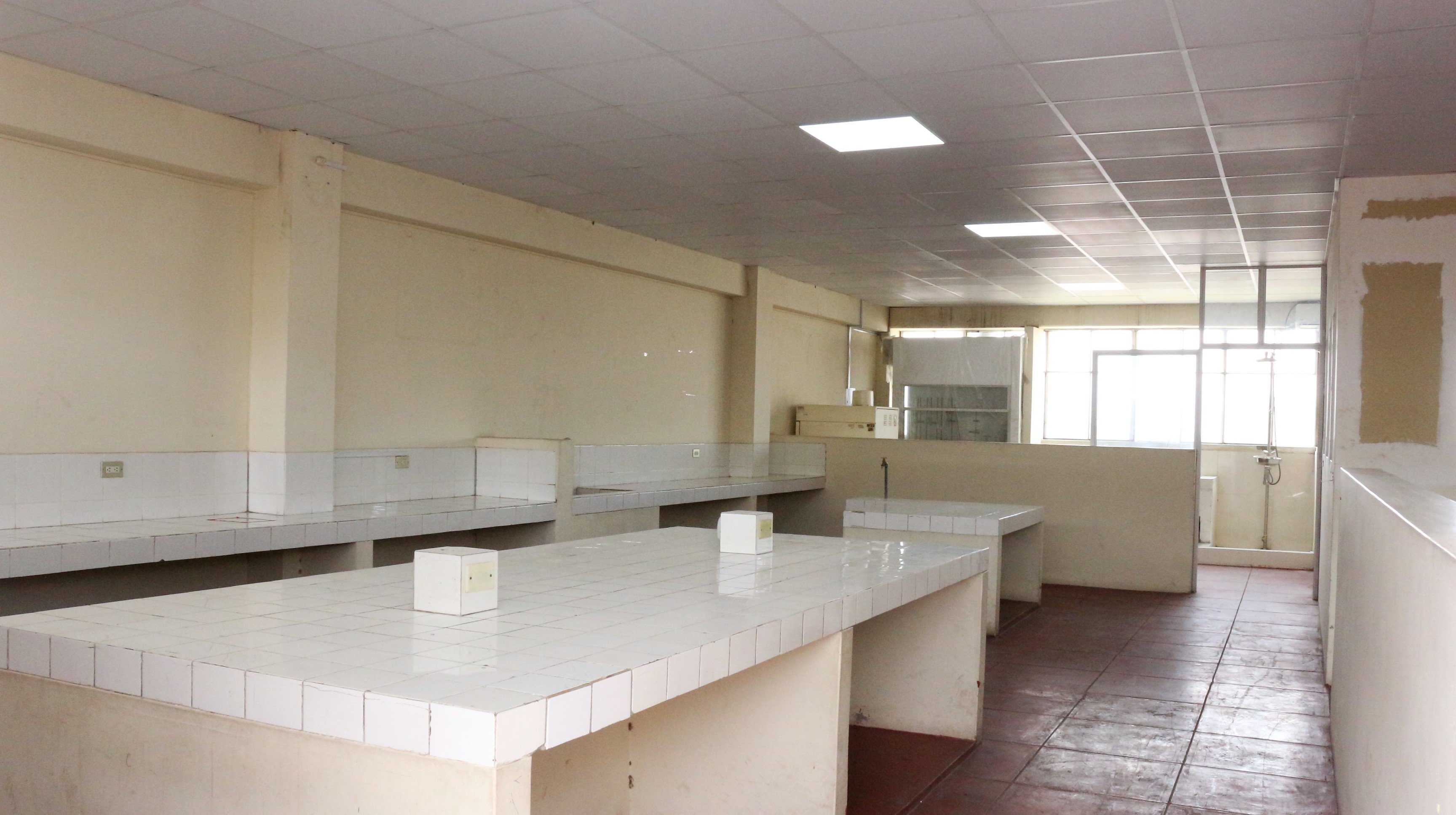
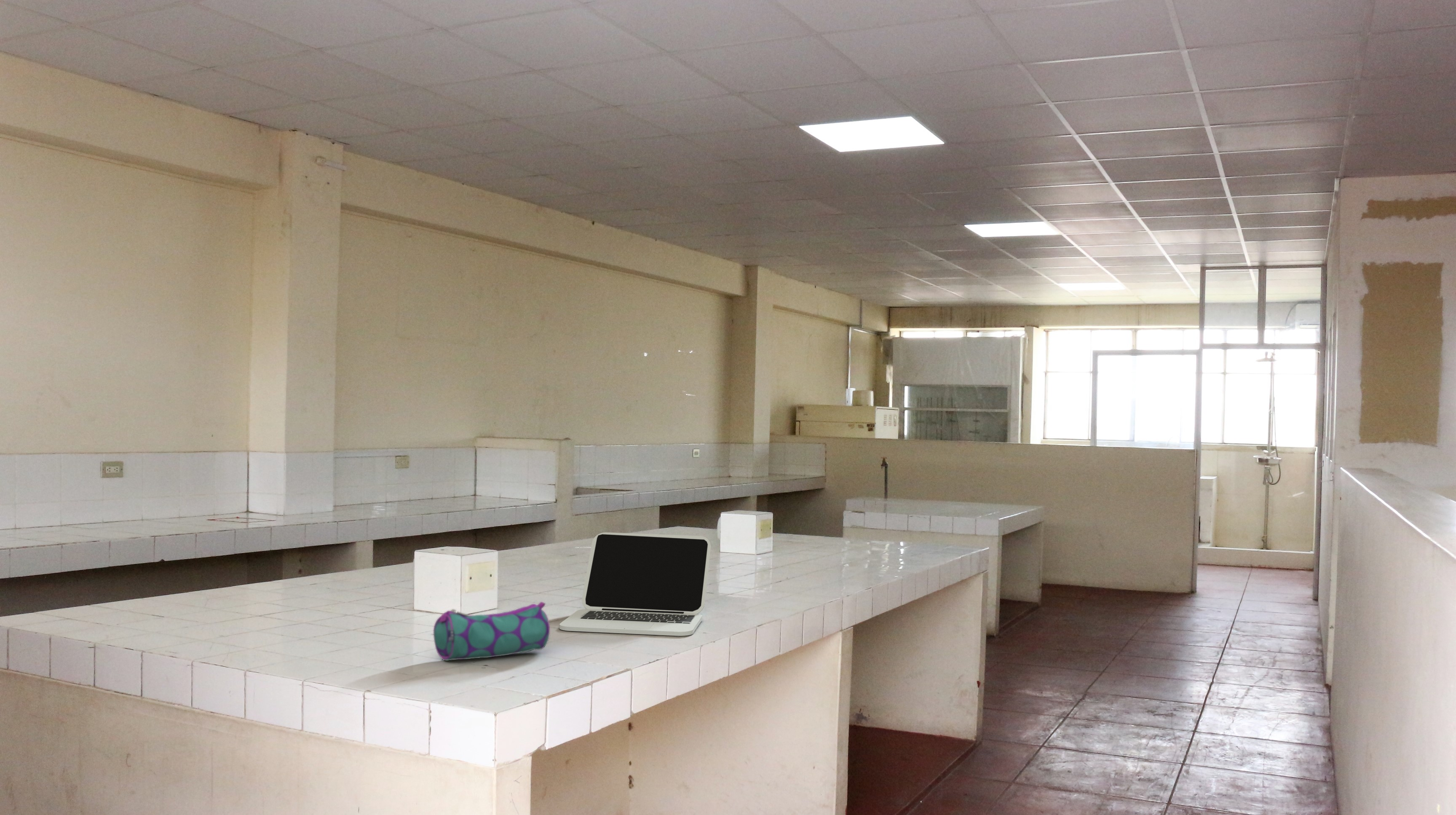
+ laptop [559,532,711,636]
+ pencil case [433,601,550,661]
